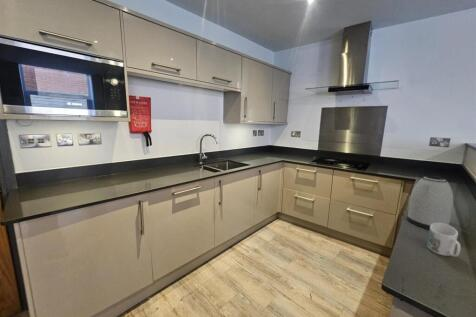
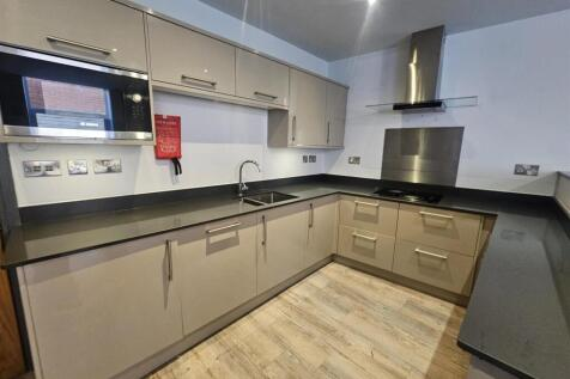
- mug [426,223,462,258]
- kettle [406,175,454,230]
